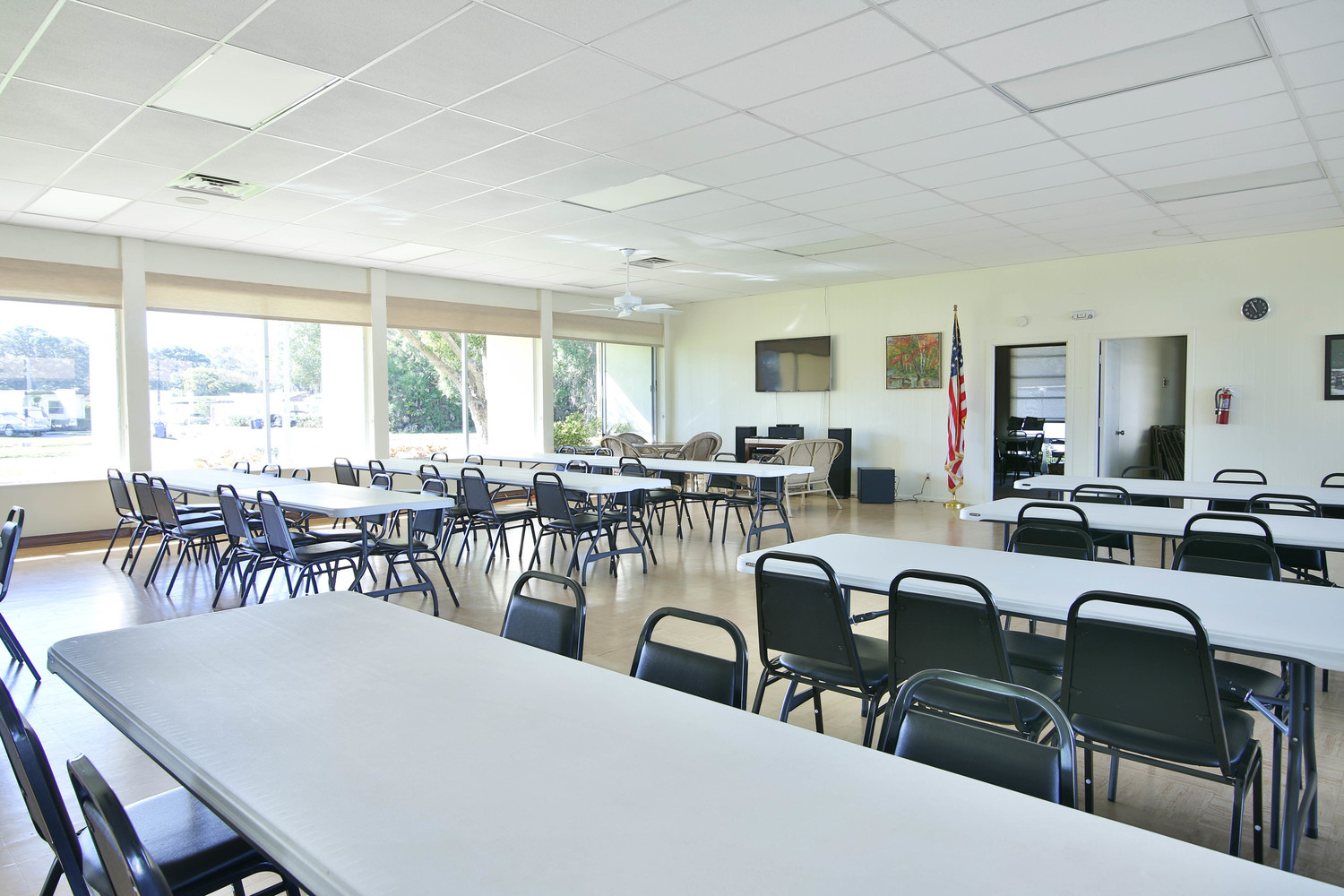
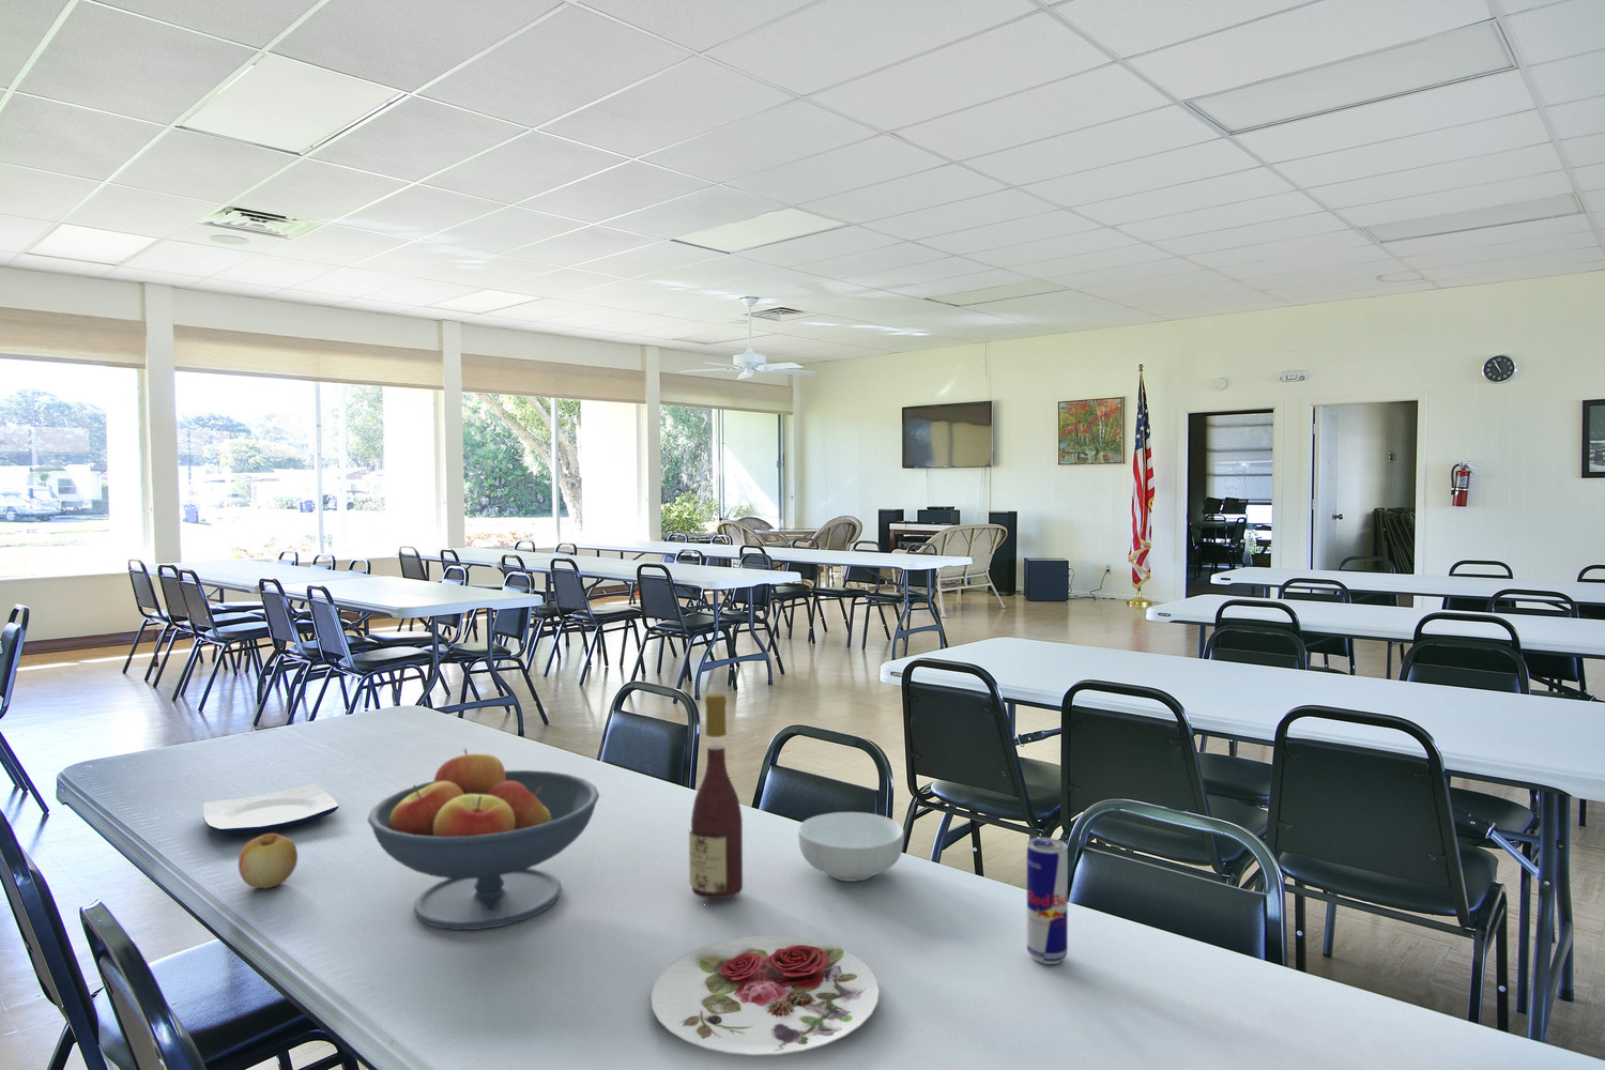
+ fruit bowl [367,748,601,931]
+ plate [202,782,340,836]
+ cereal bowl [798,811,905,883]
+ wine bottle [688,693,744,900]
+ apple [238,829,299,890]
+ plate [650,934,880,1056]
+ beverage can [1026,837,1069,965]
